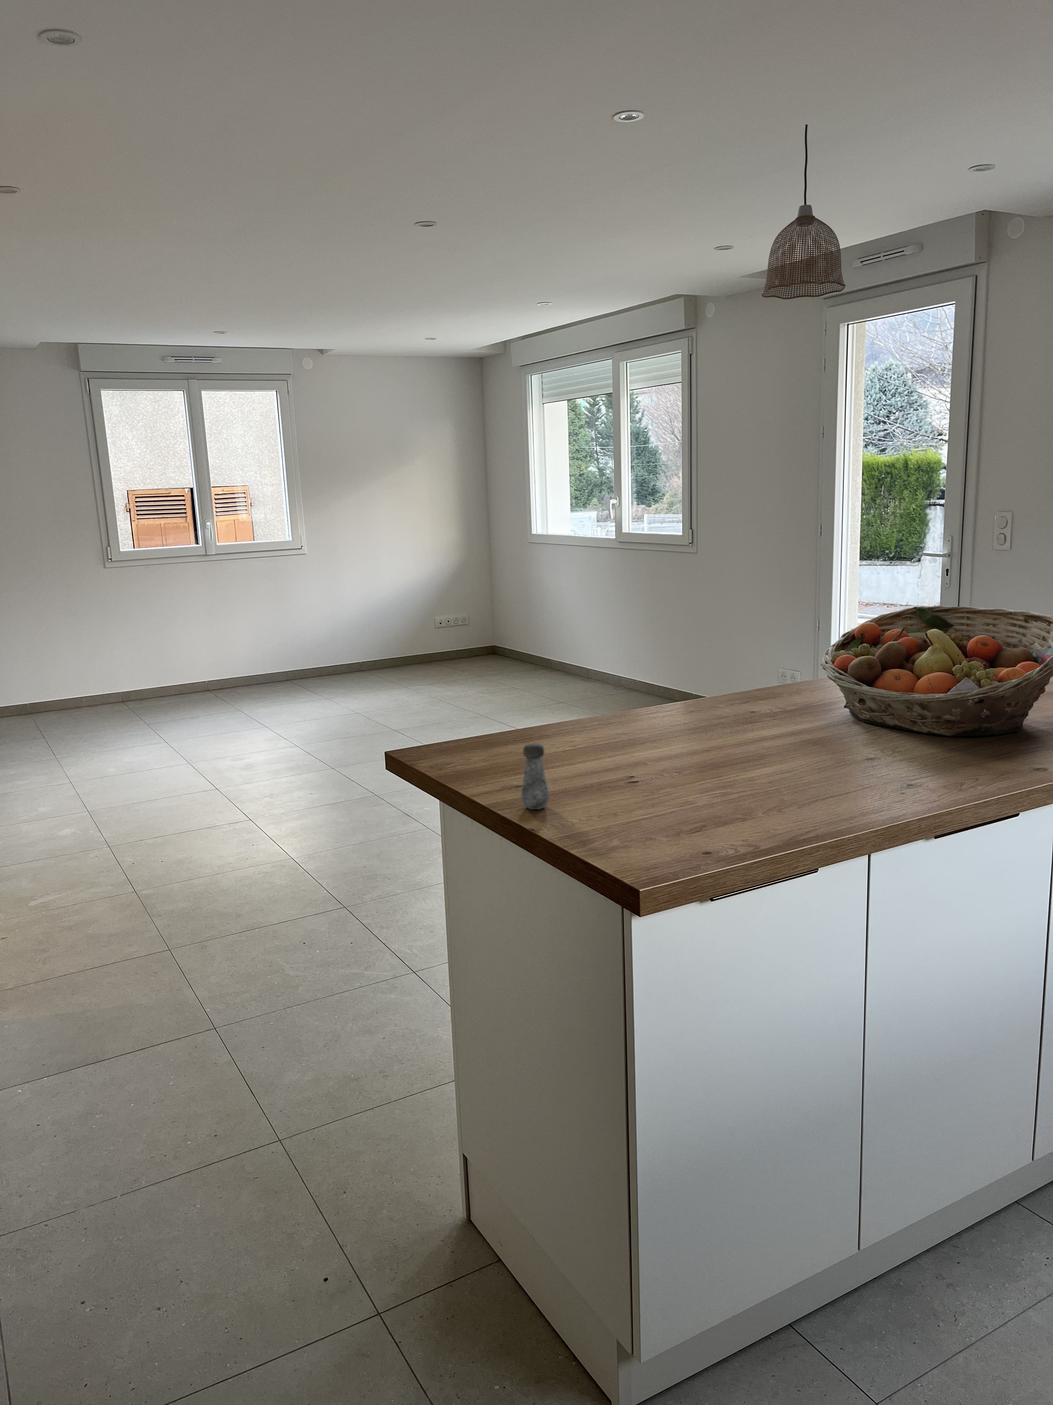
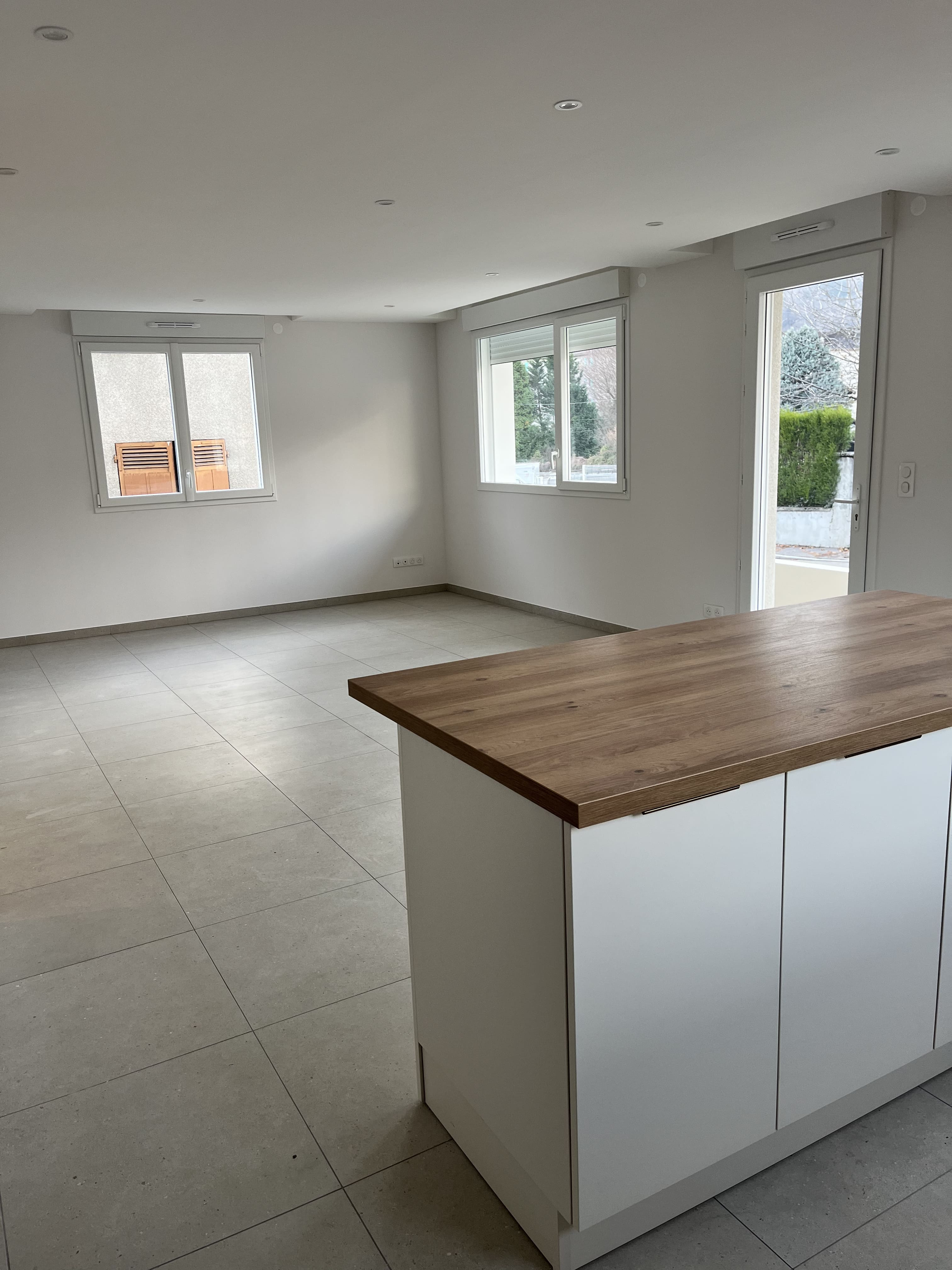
- fruit basket [821,605,1053,737]
- salt shaker [521,743,550,810]
- pendant lamp [761,124,846,300]
